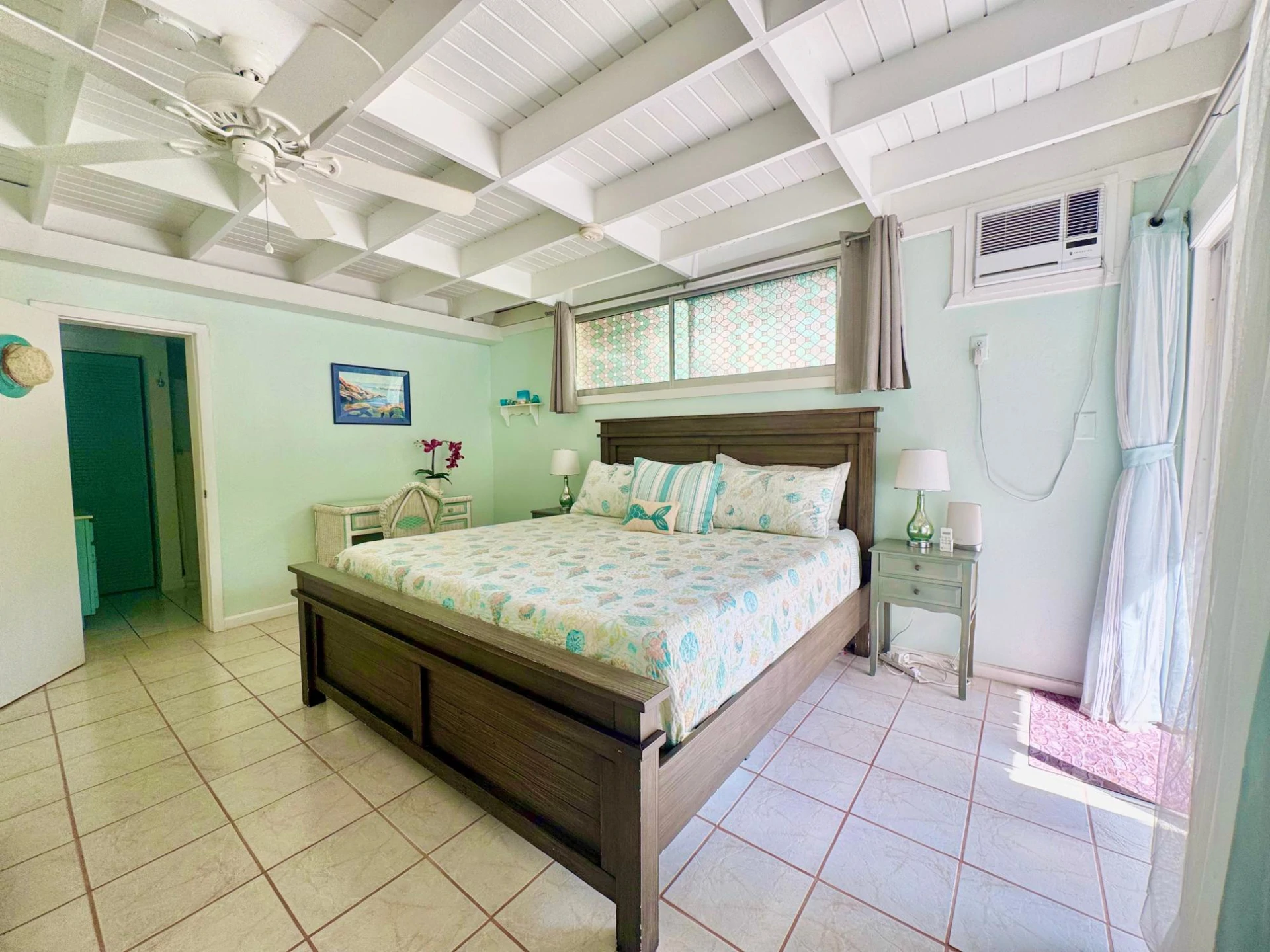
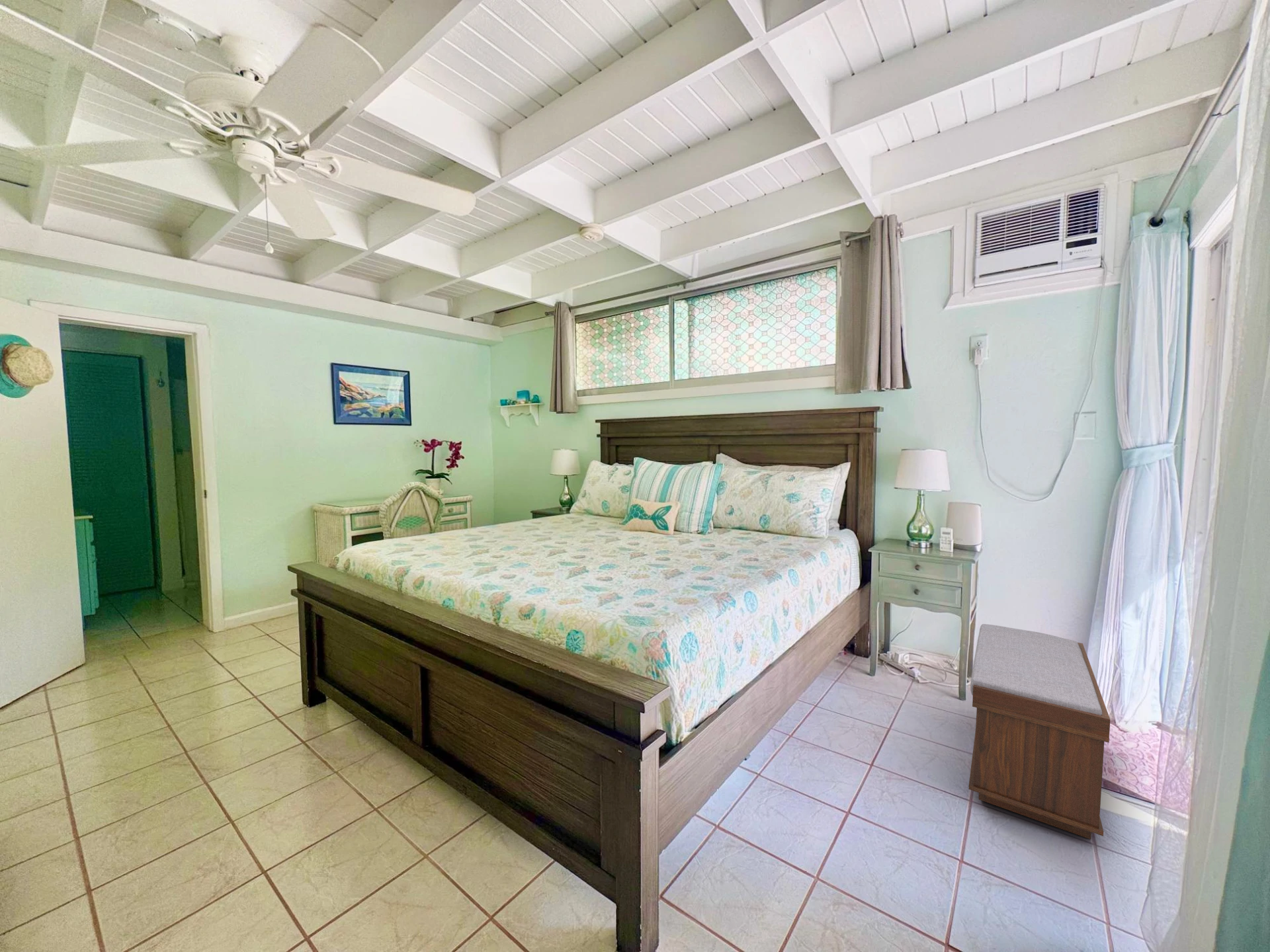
+ bench [968,623,1111,840]
